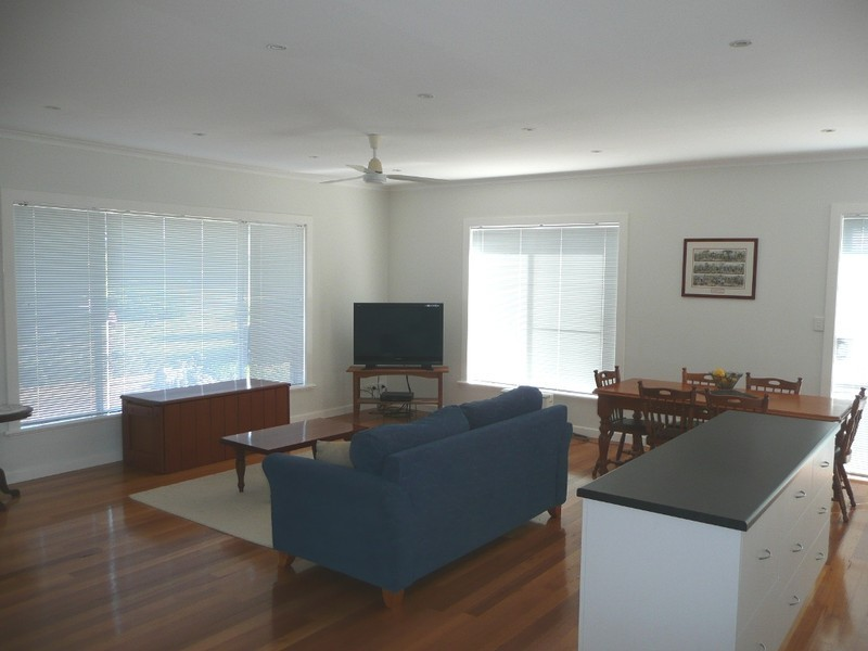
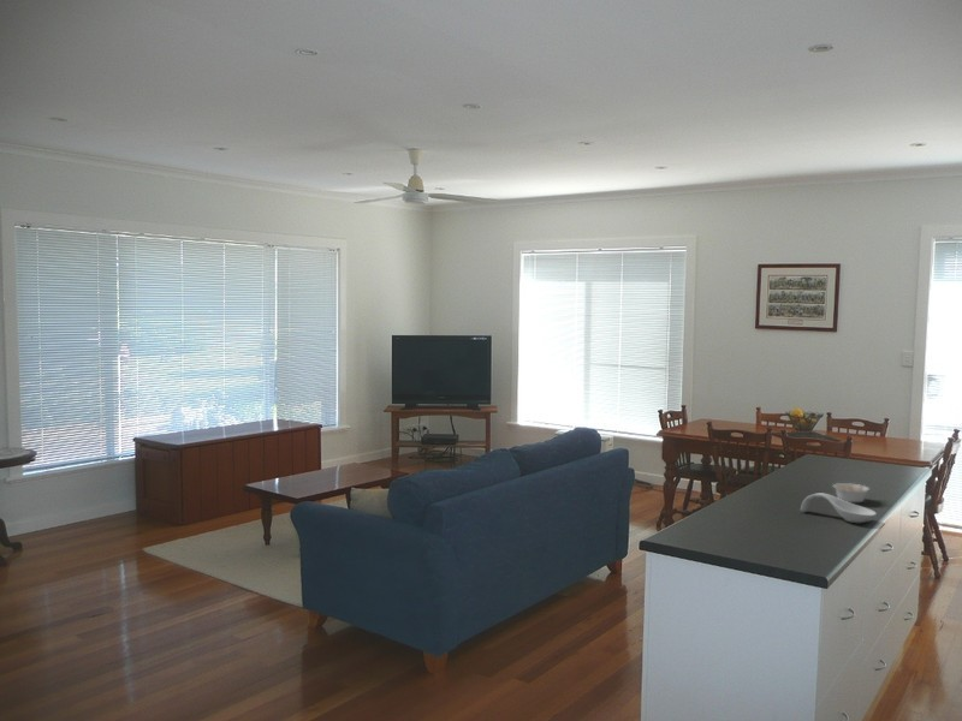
+ spoon rest [800,491,878,524]
+ legume [832,481,871,503]
